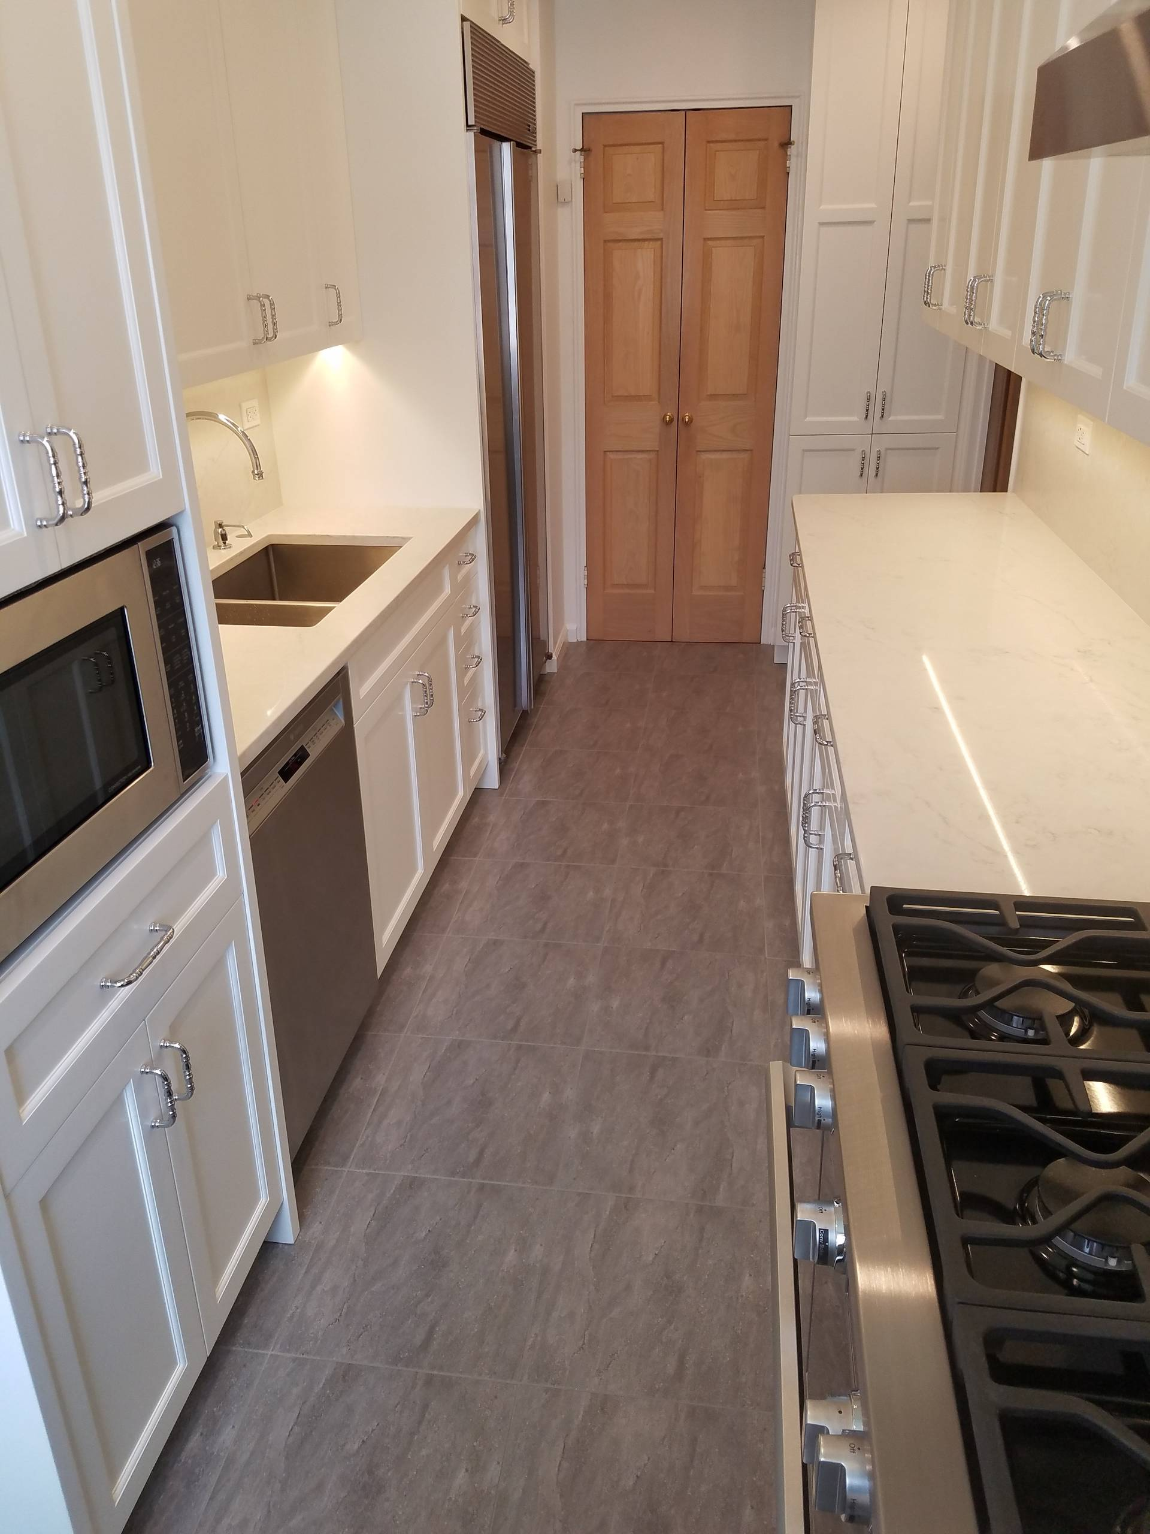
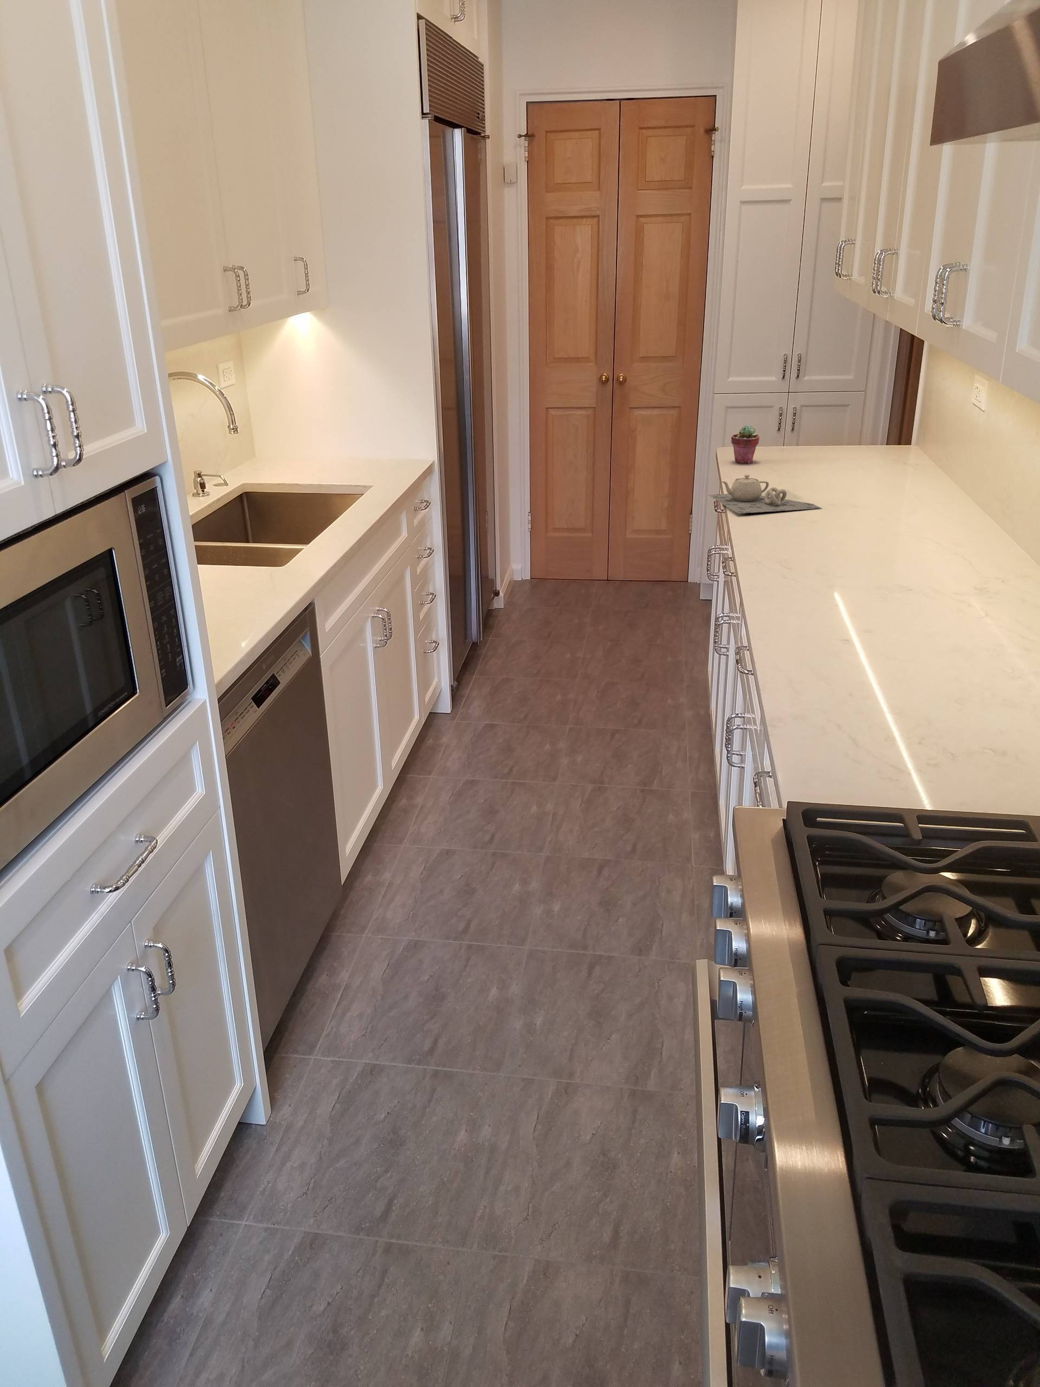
+ teapot [708,474,822,514]
+ potted succulent [731,425,760,464]
